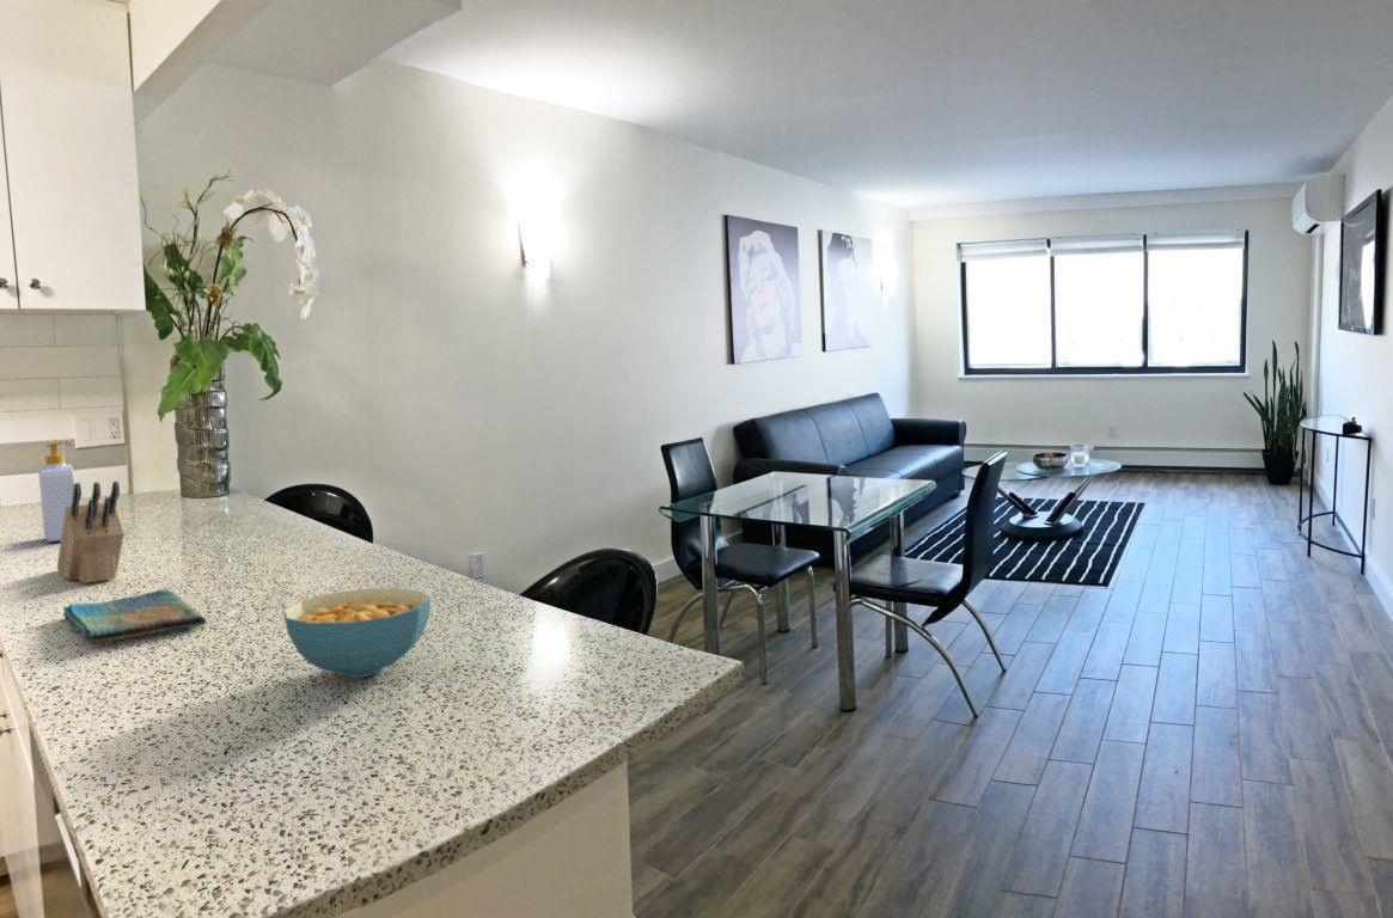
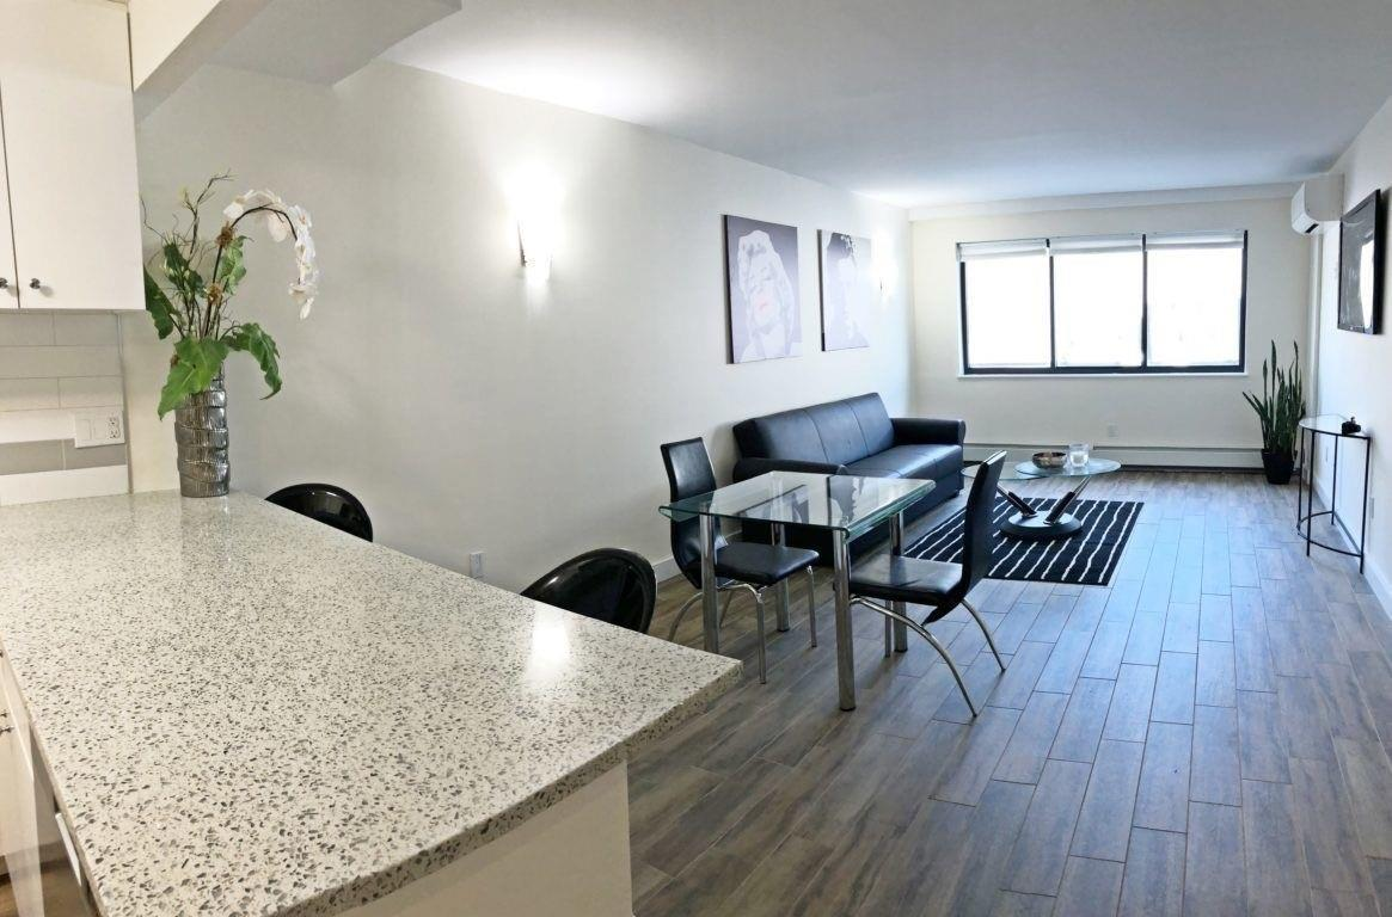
- soap bottle [38,441,75,543]
- cereal bowl [281,587,432,679]
- dish towel [62,588,207,644]
- knife block [56,481,126,585]
